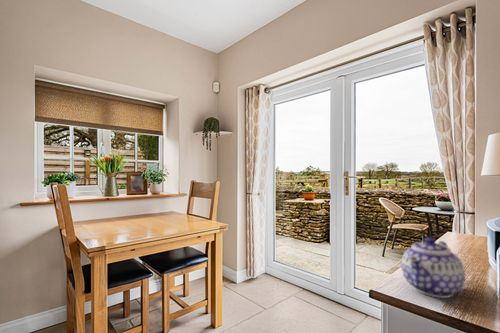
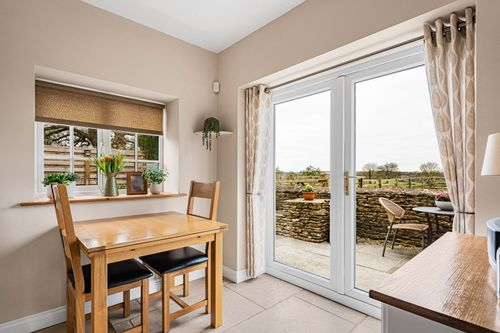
- teapot [400,236,466,299]
